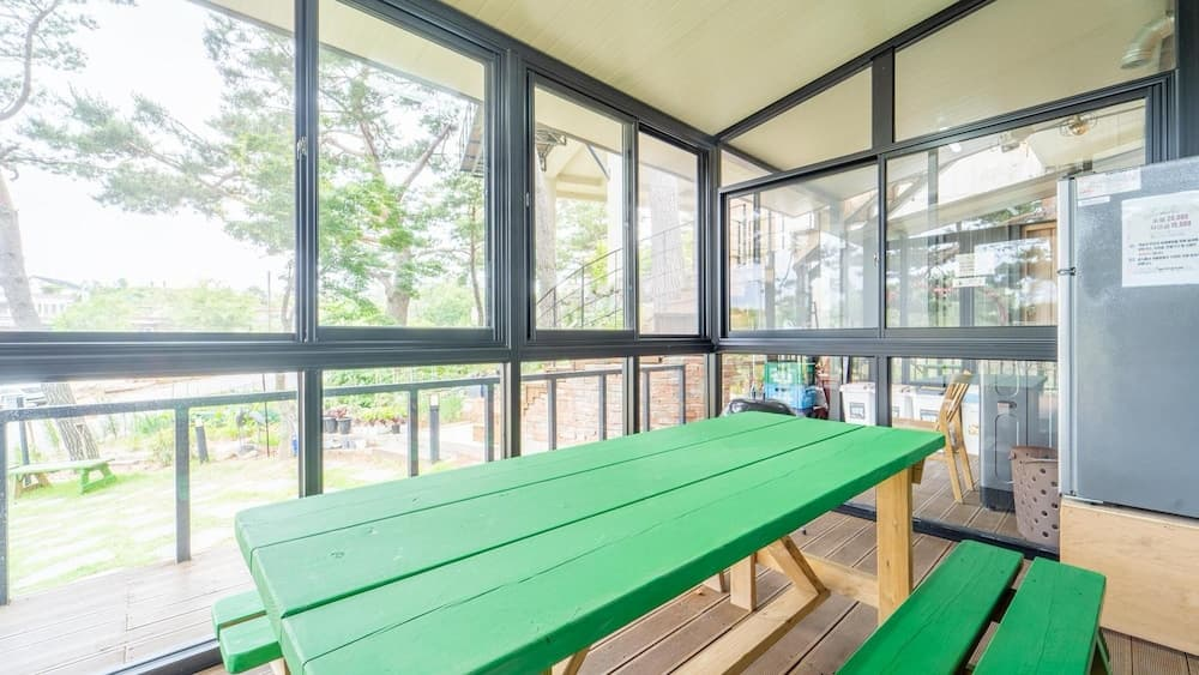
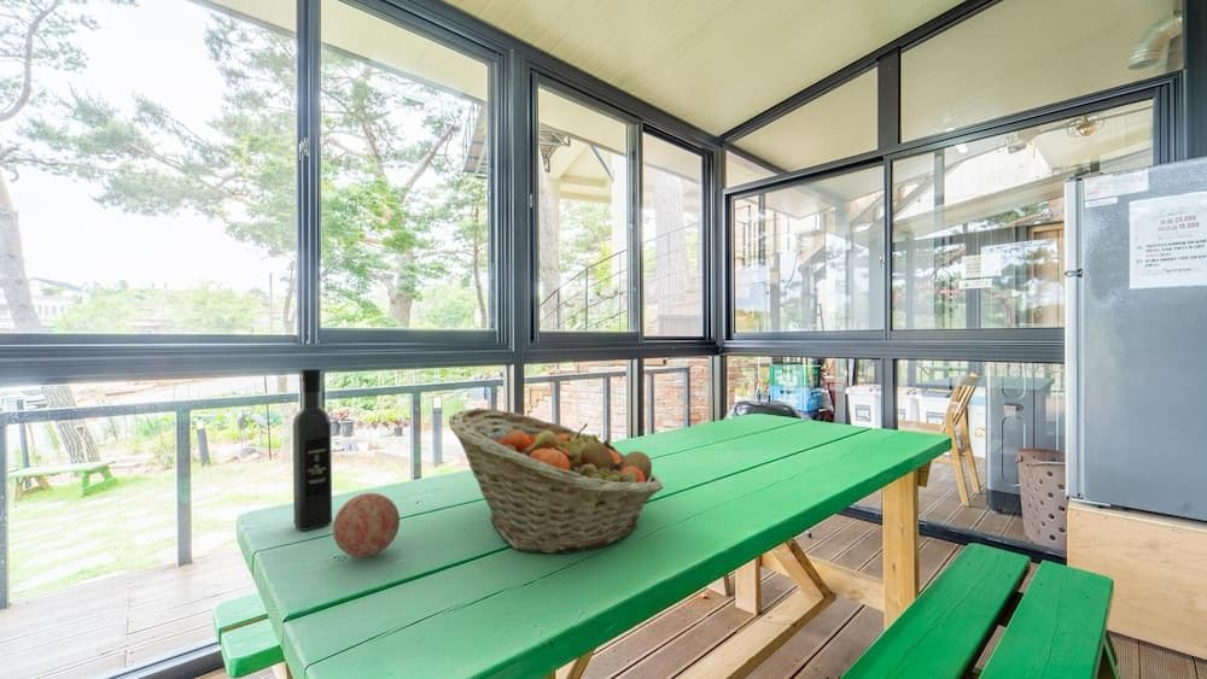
+ wine bottle [292,368,333,532]
+ decorative ball [332,492,401,558]
+ fruit basket [448,406,664,555]
